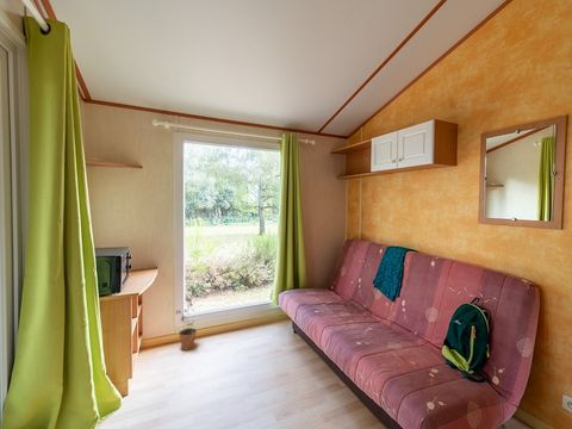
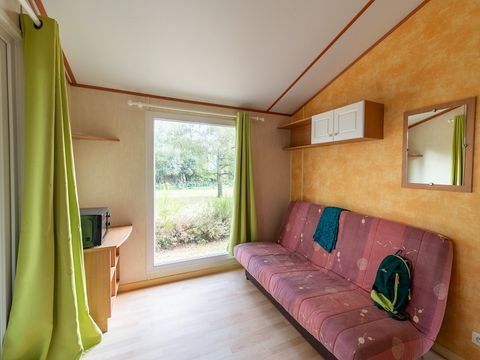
- potted plant [175,297,198,350]
